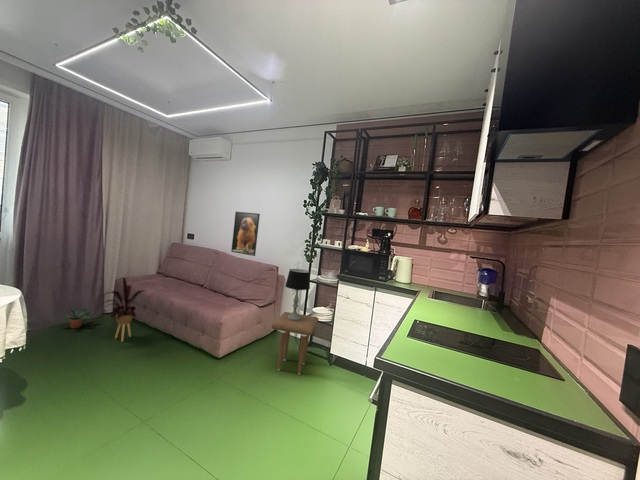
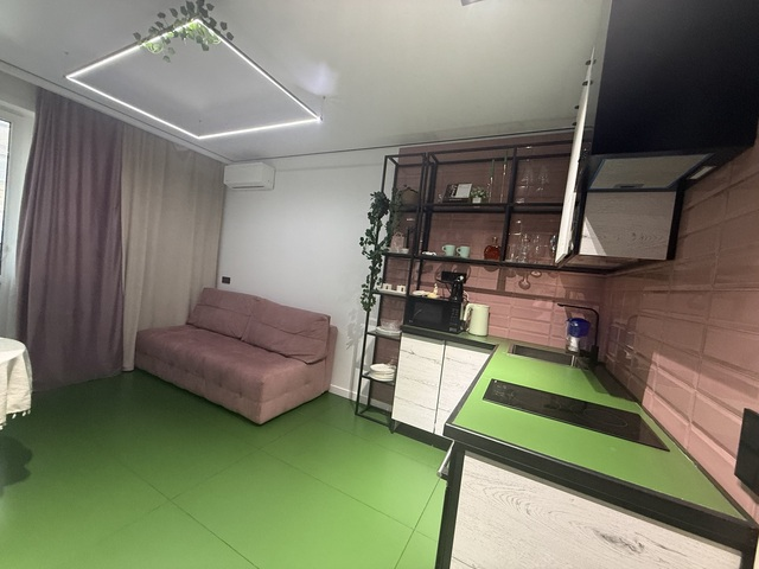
- table lamp [284,268,311,321]
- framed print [230,211,261,257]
- house plant [97,276,148,343]
- side table [271,311,319,375]
- potted plant [58,306,95,329]
